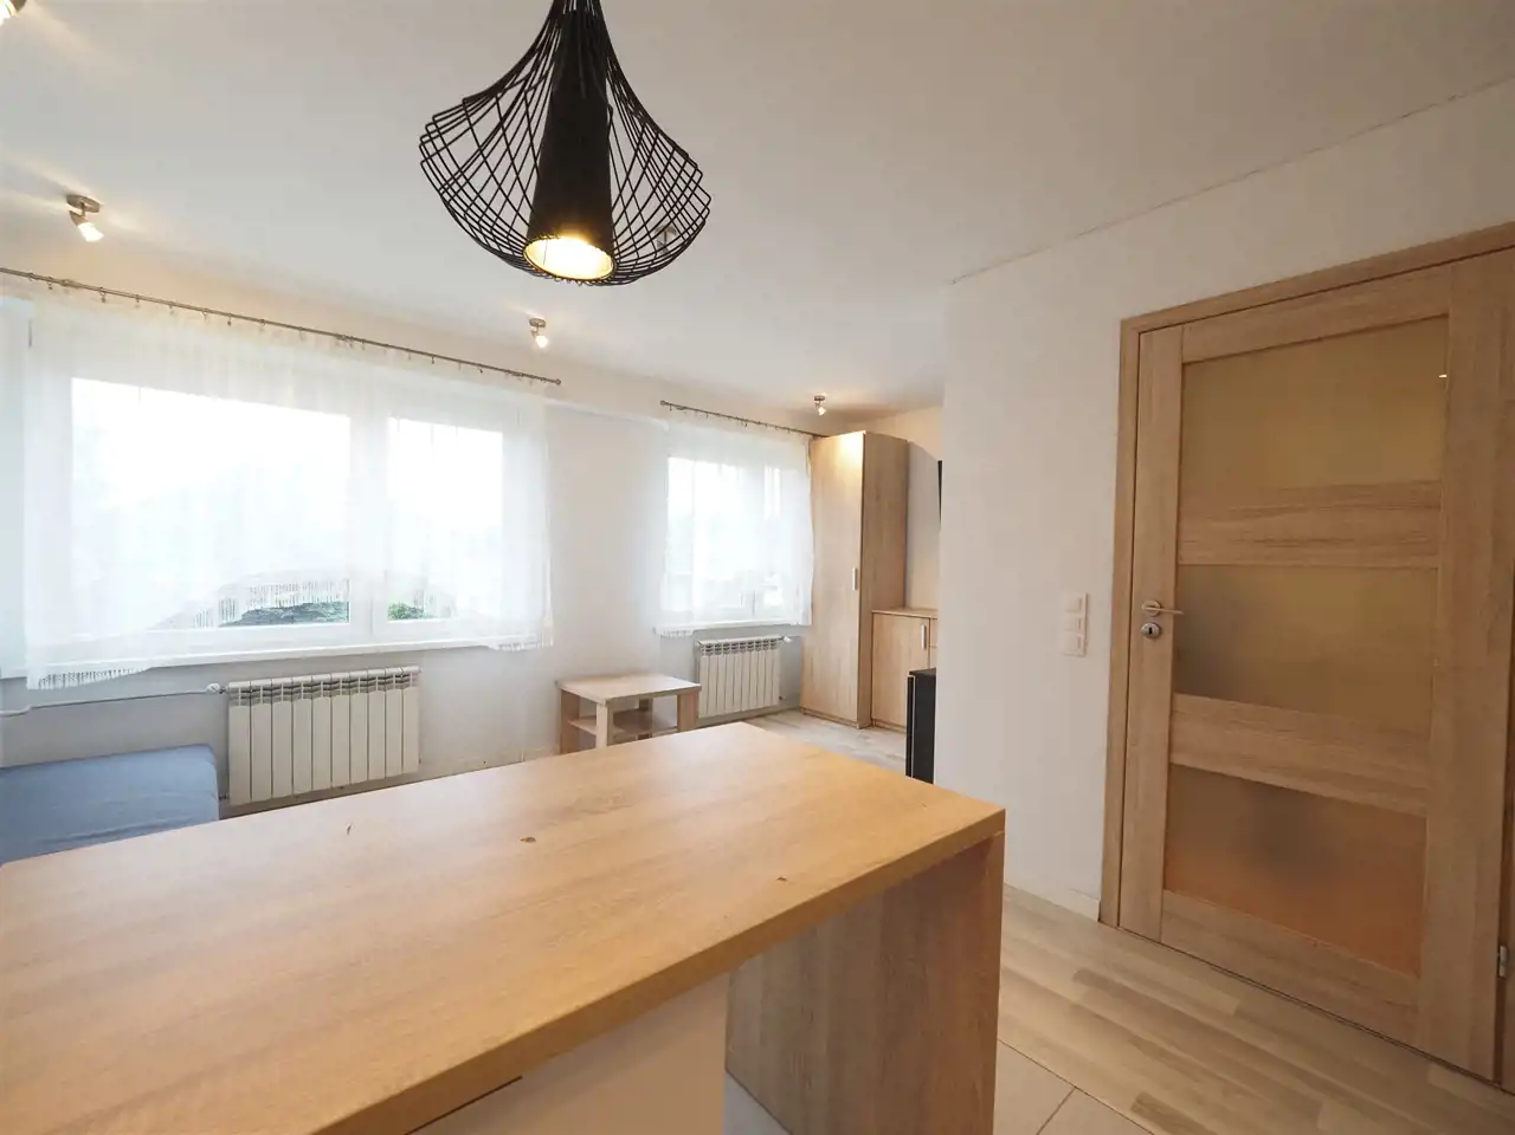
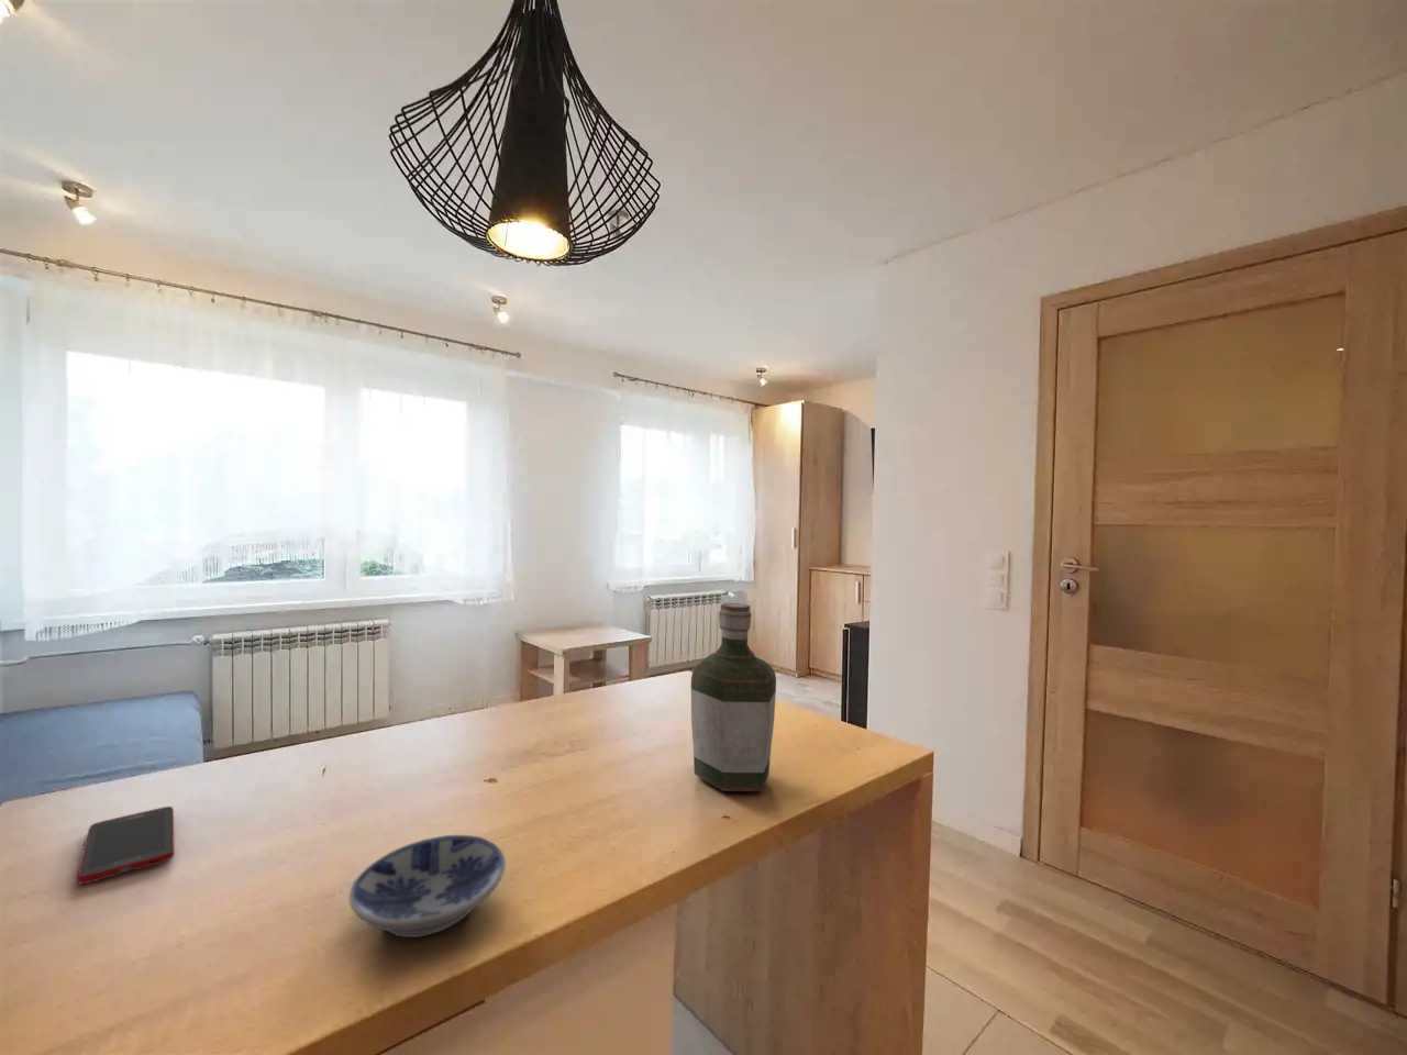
+ bowl [349,834,506,939]
+ cell phone [76,806,176,884]
+ bottle [690,602,777,792]
